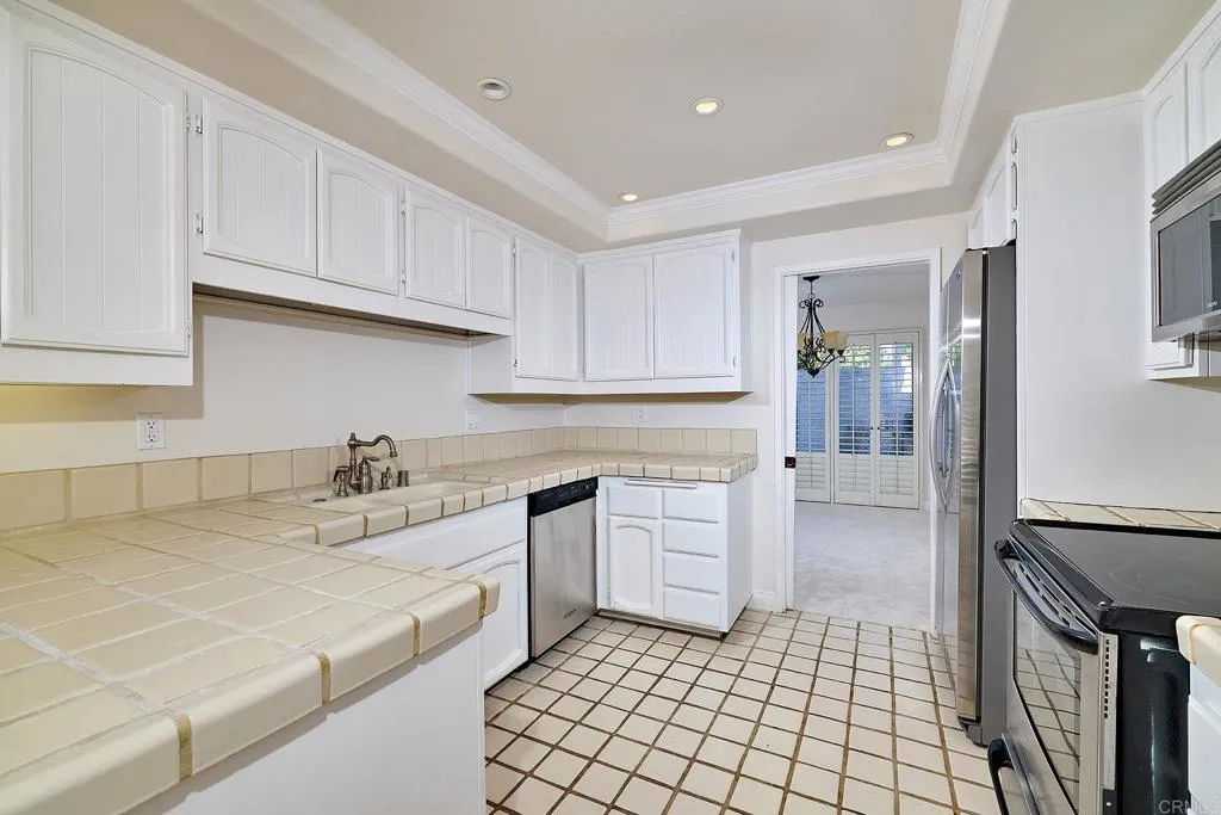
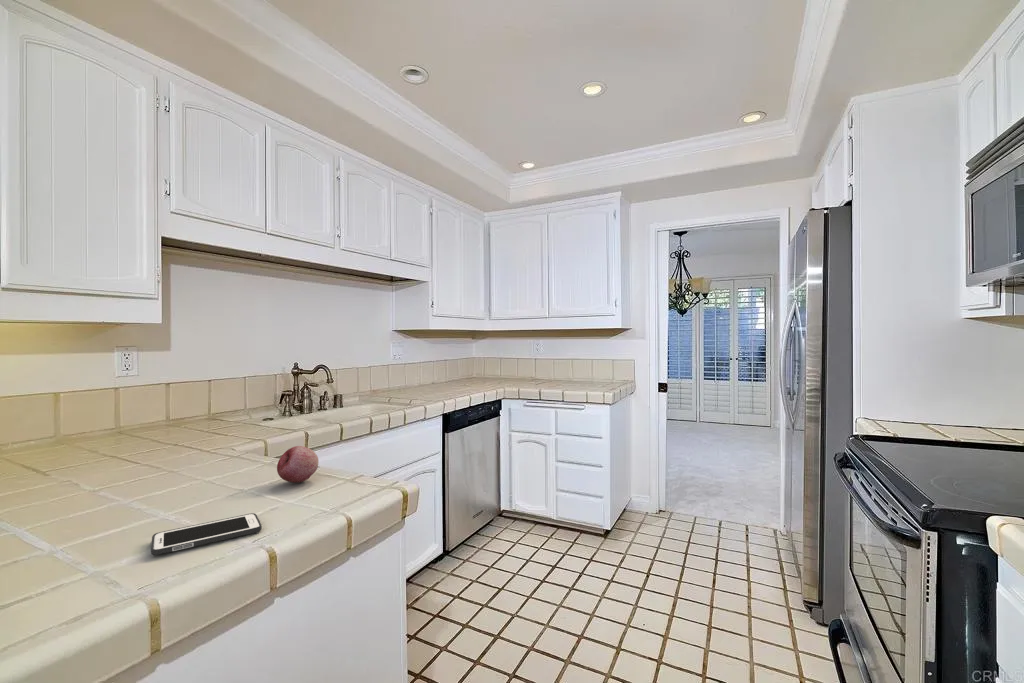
+ cell phone [150,512,263,556]
+ fruit [276,445,320,484]
